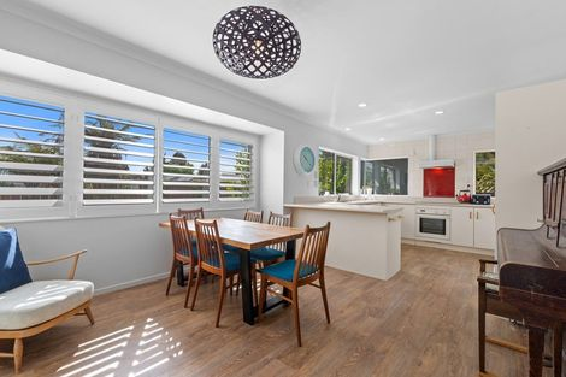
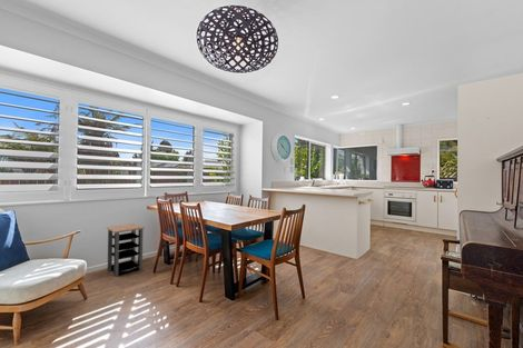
+ side table [106,222,146,278]
